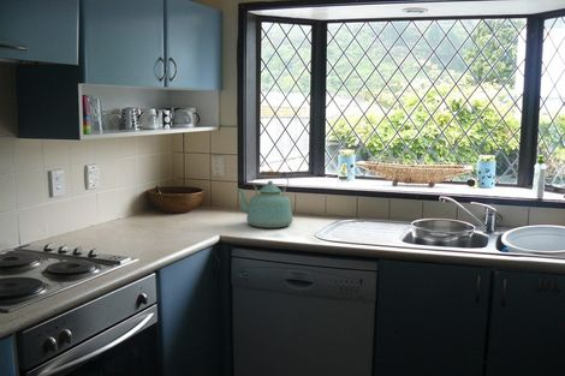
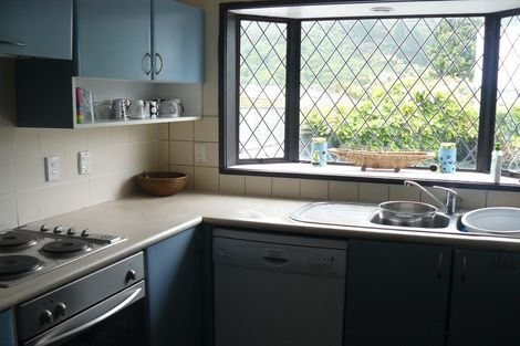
- kettle [237,169,295,229]
